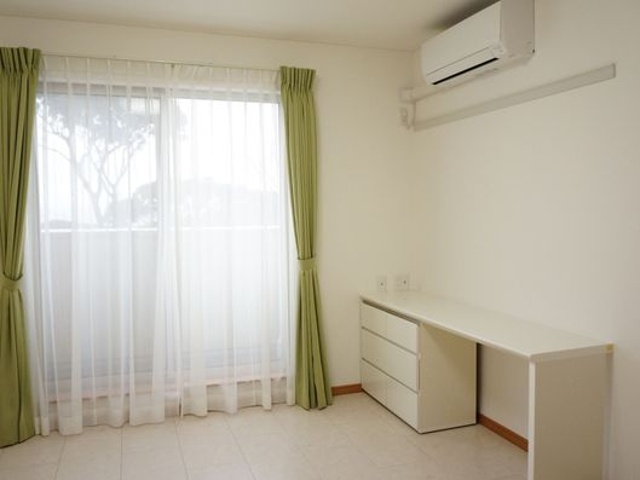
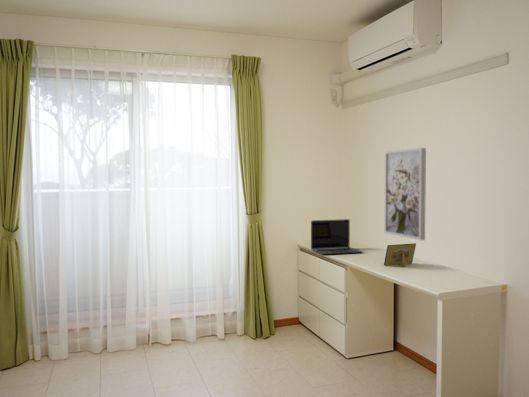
+ picture frame [383,242,417,267]
+ wall art [383,147,427,241]
+ laptop [310,218,364,255]
